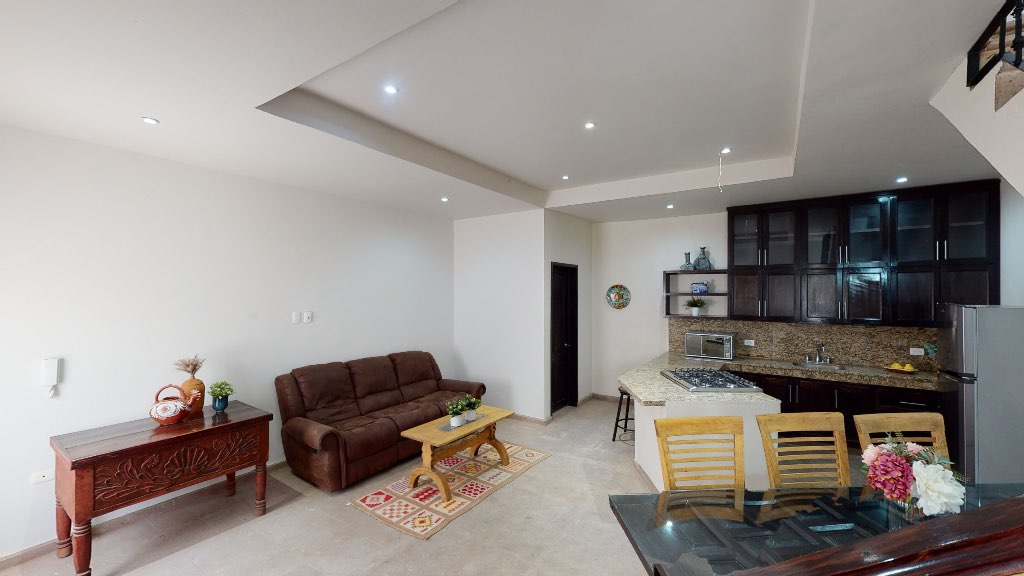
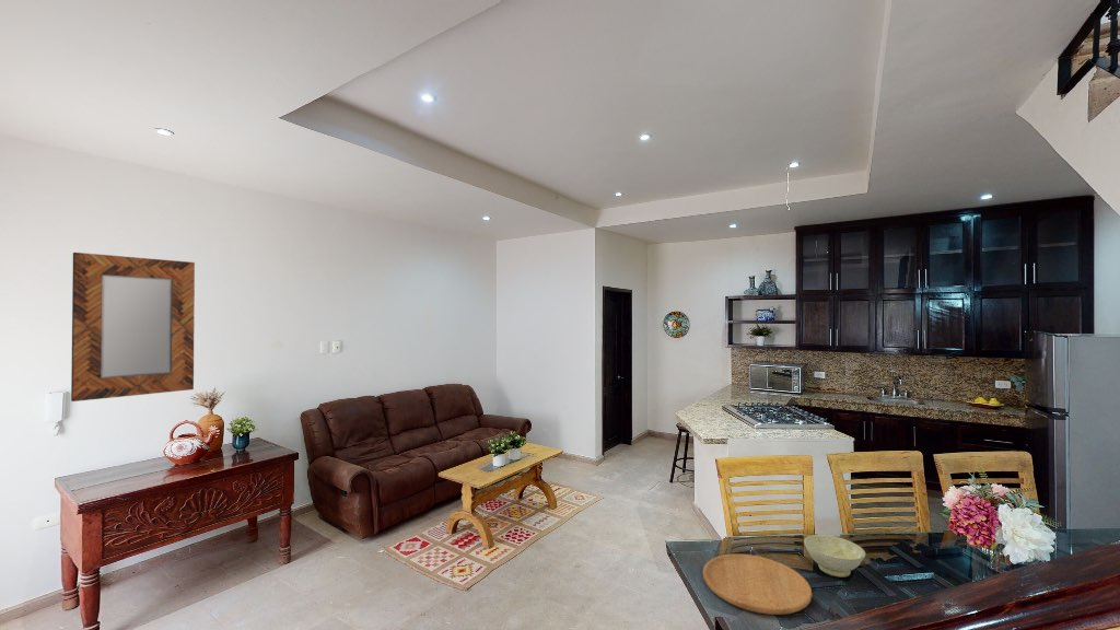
+ home mirror [70,252,196,402]
+ cutting board [702,553,813,616]
+ bowl [803,534,866,579]
